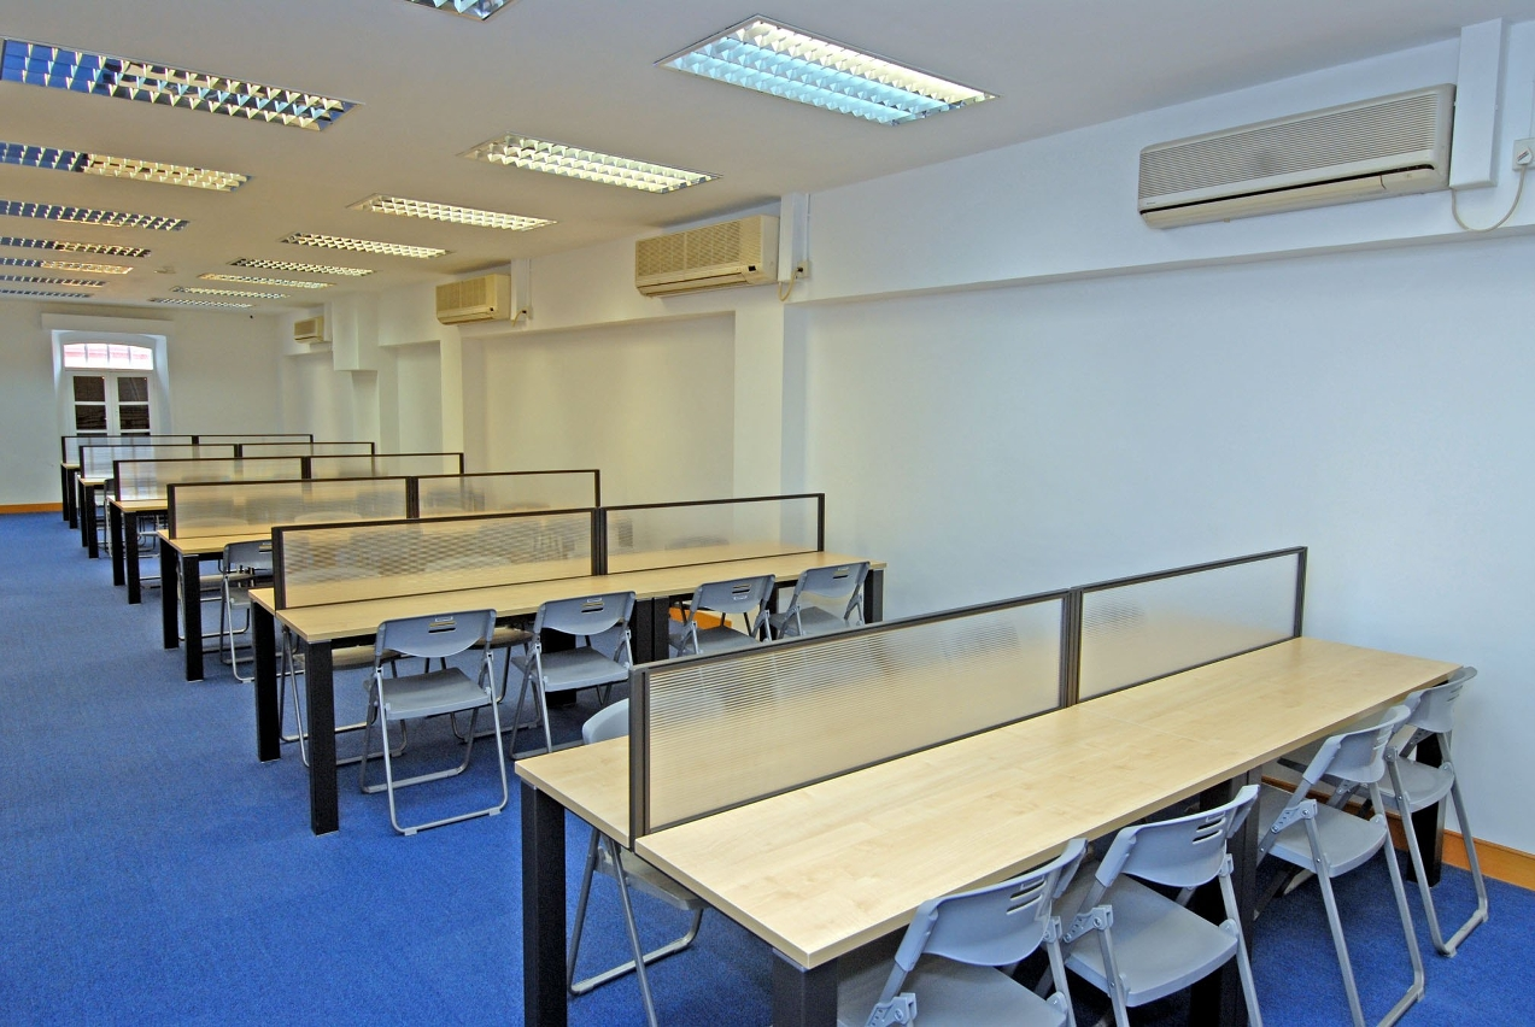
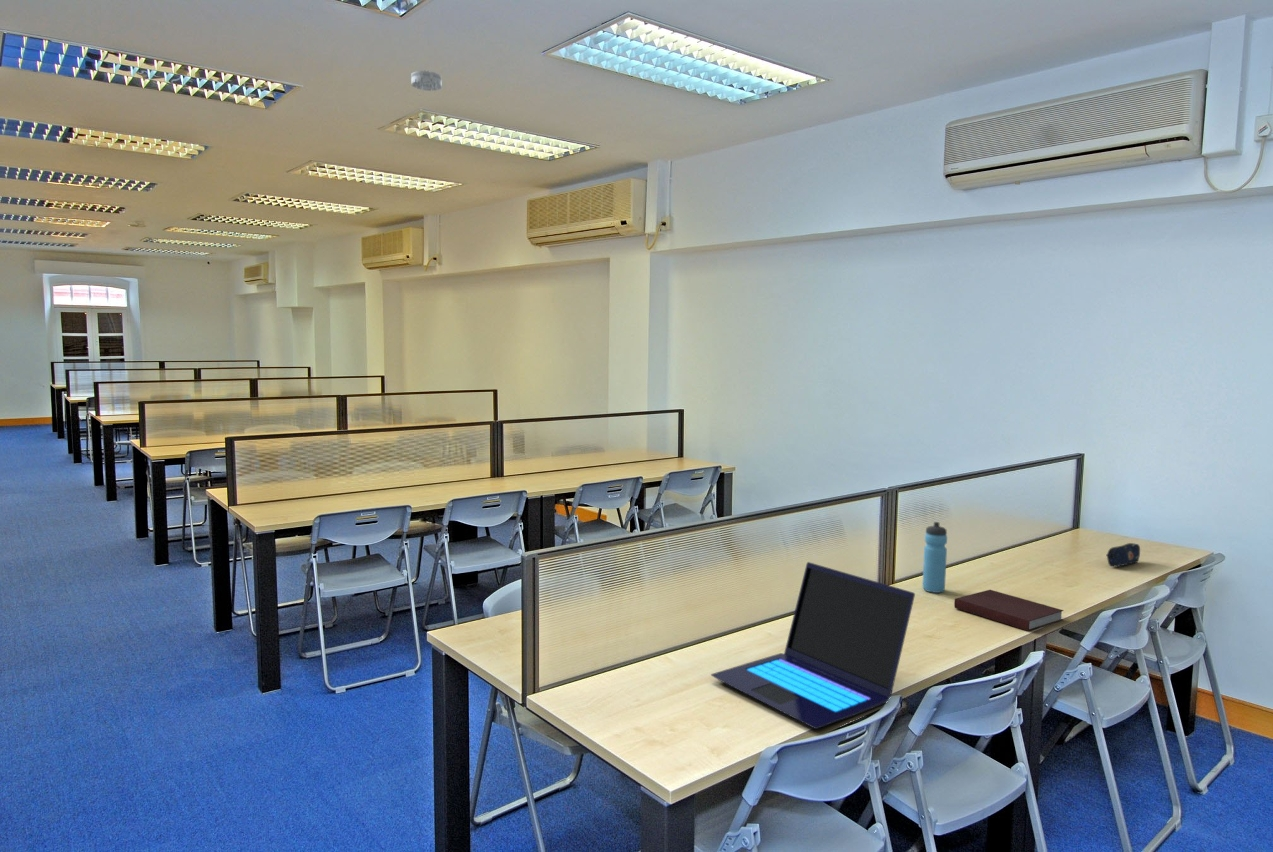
+ water bottle [922,521,948,594]
+ notebook [953,589,1065,632]
+ pencil case [1105,542,1141,568]
+ smoke detector [410,70,443,92]
+ laptop [710,561,916,730]
